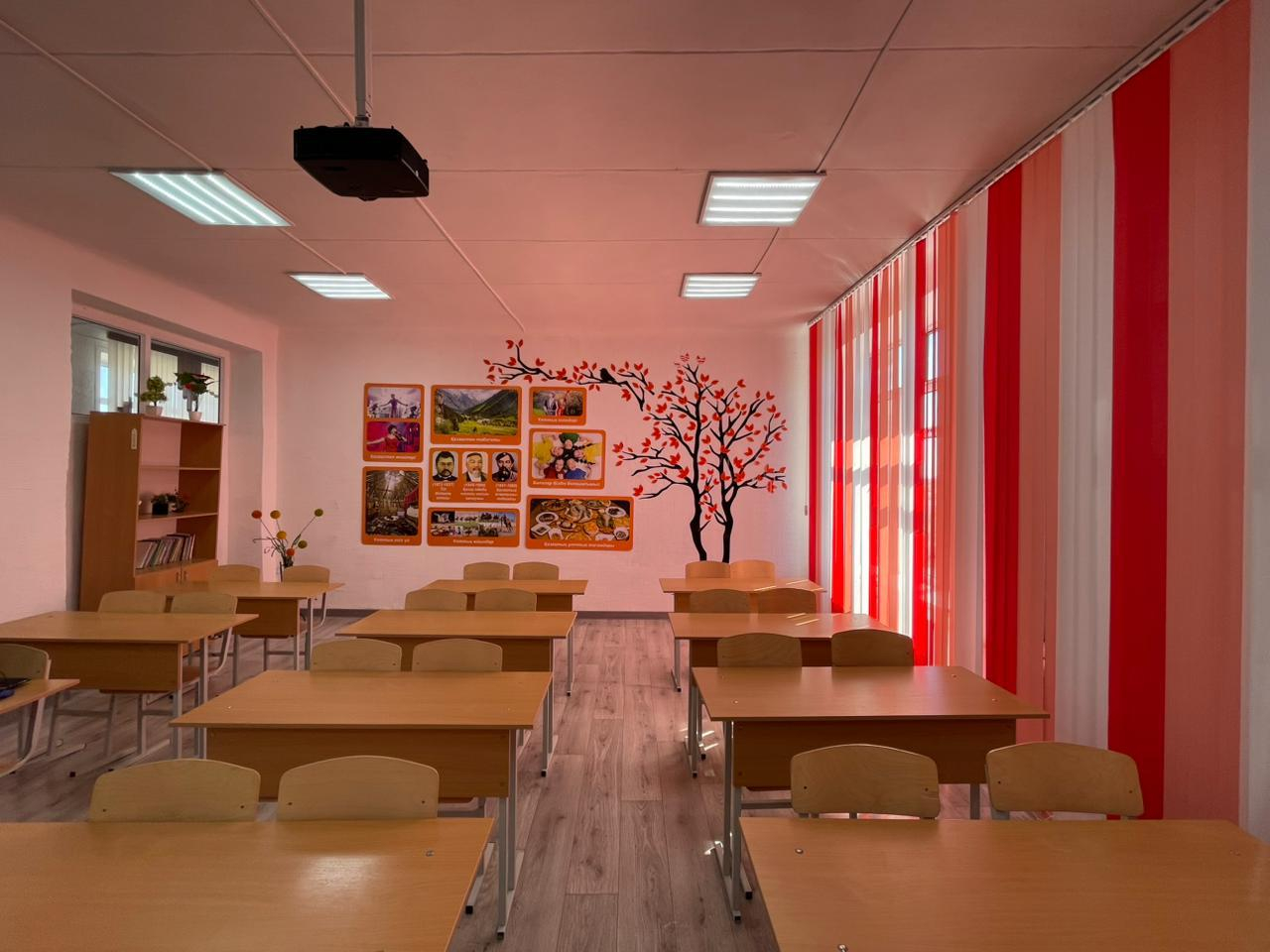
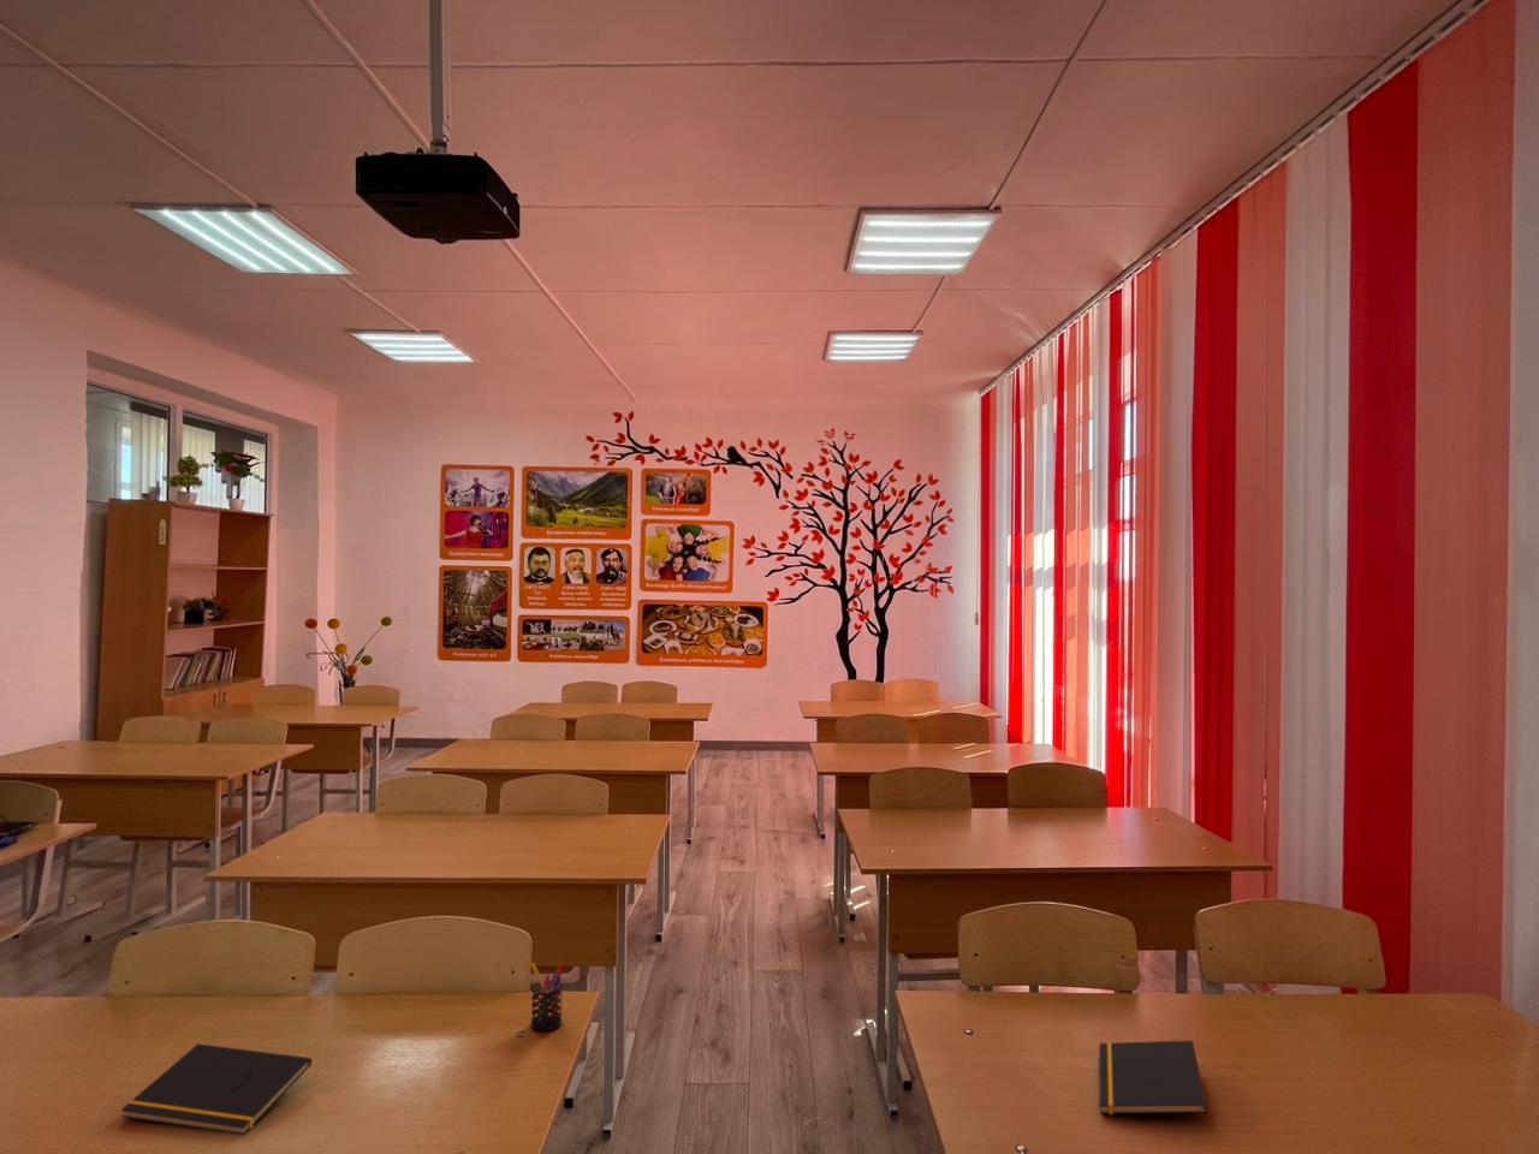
+ notepad [119,1042,313,1136]
+ pen holder [530,961,563,1032]
+ notepad [1098,1040,1208,1115]
